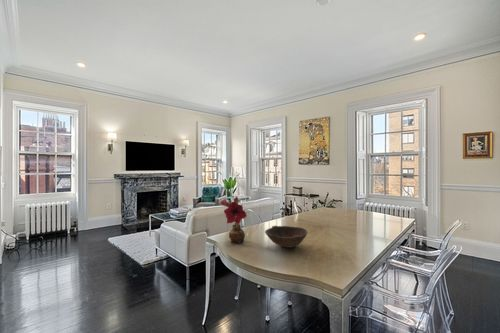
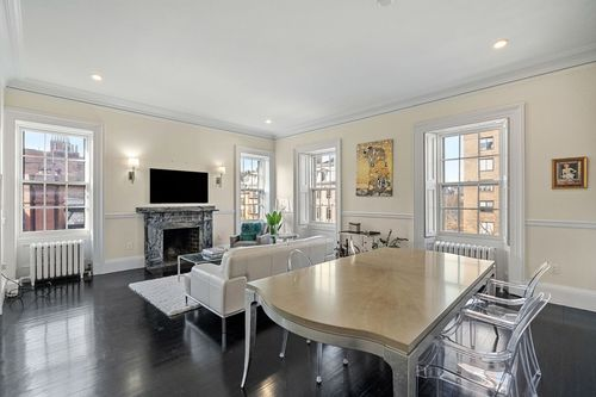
- bowl [264,225,308,249]
- flower [220,195,248,243]
